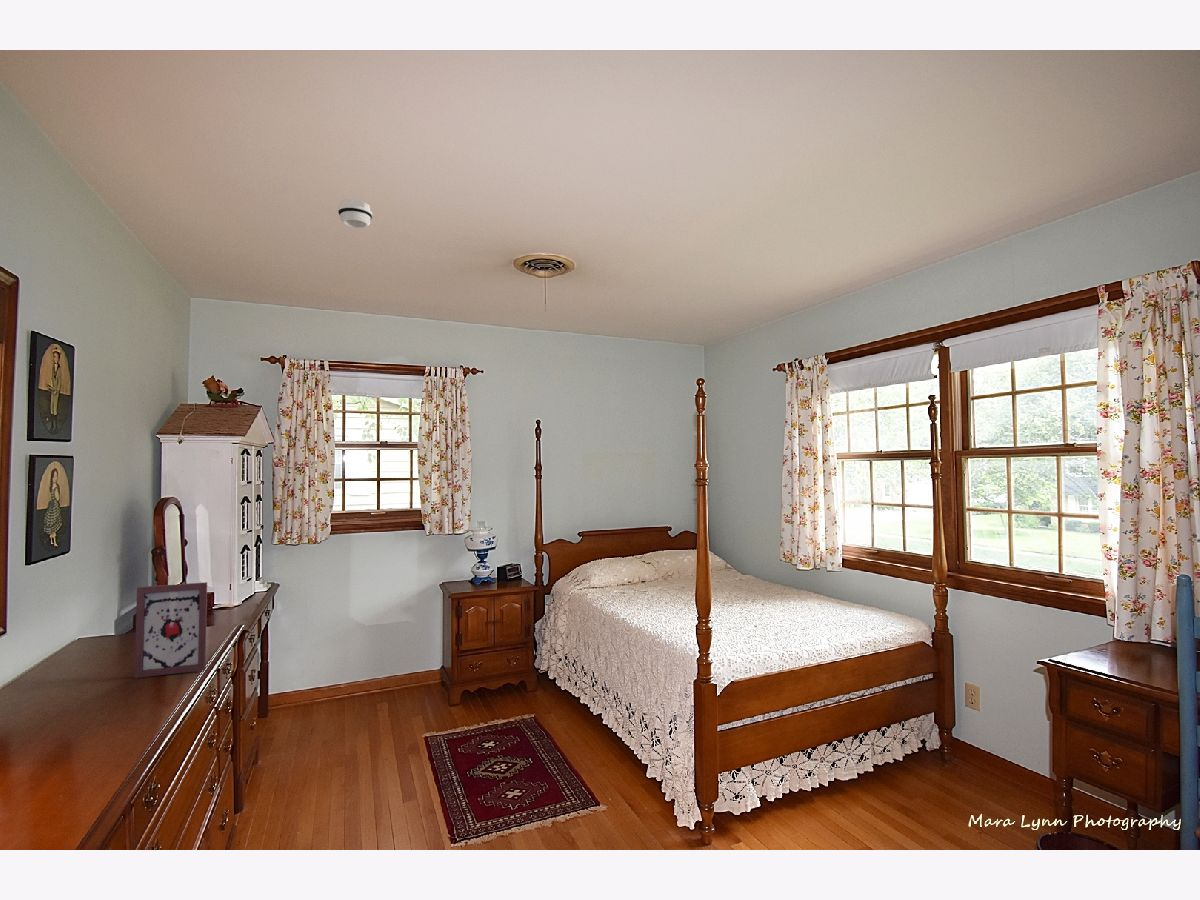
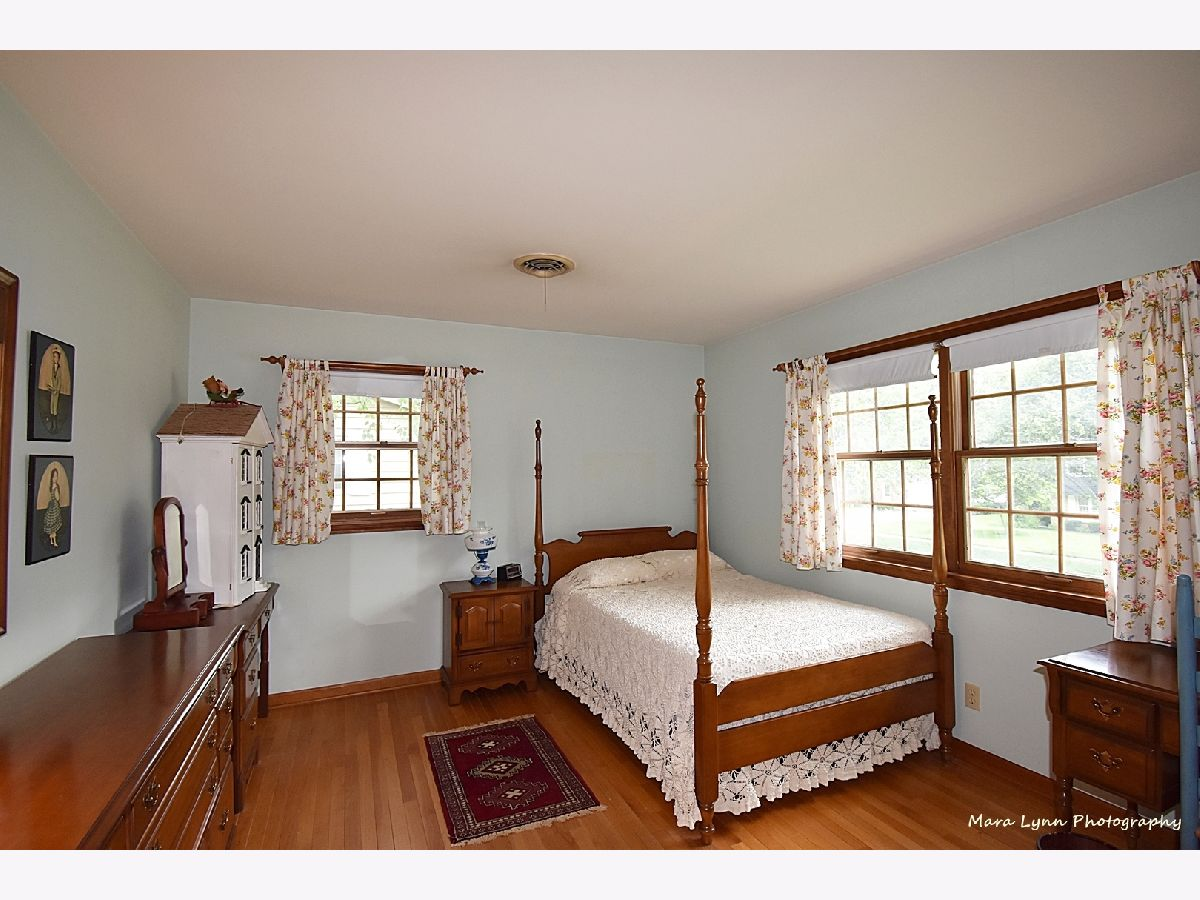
- picture frame [134,581,208,679]
- smoke detector [337,198,374,229]
